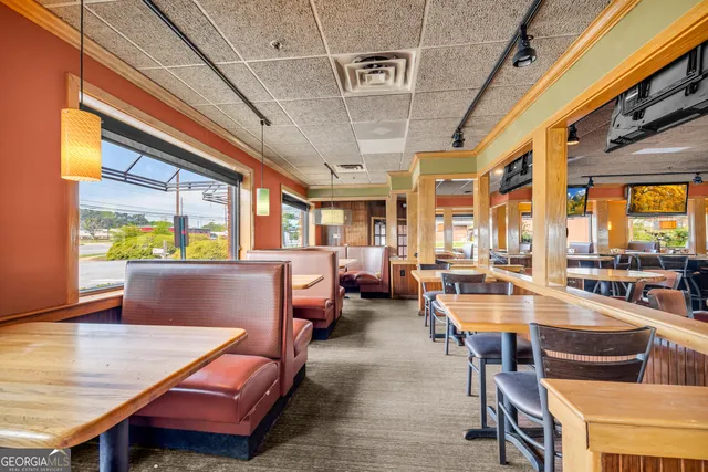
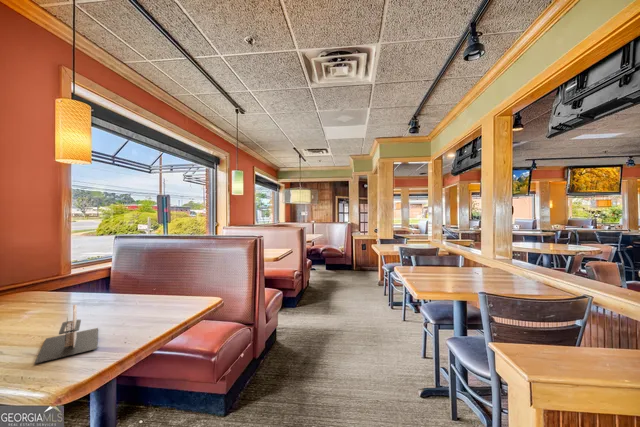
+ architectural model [33,303,99,365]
